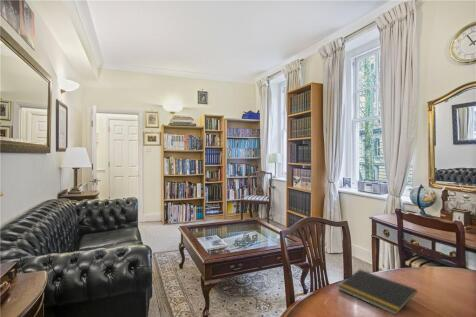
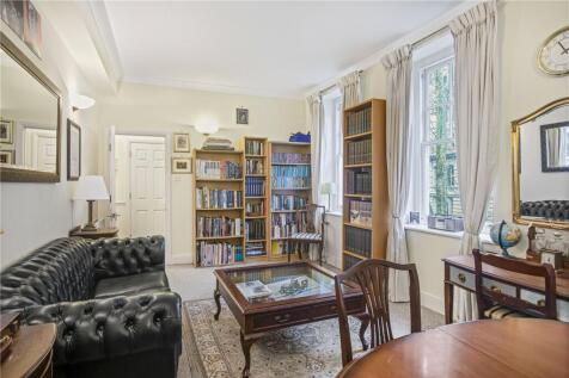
- notepad [337,268,418,316]
